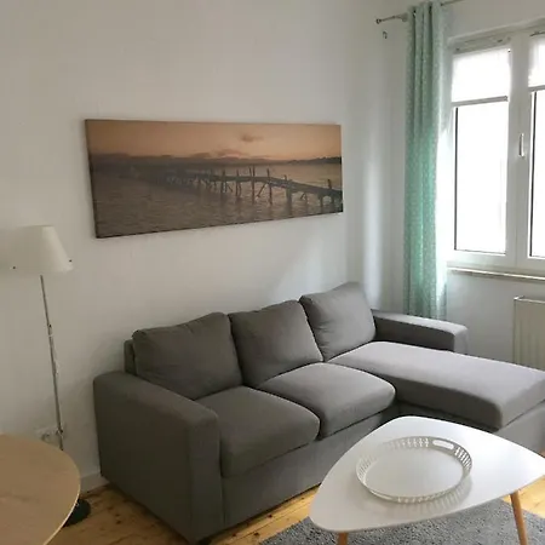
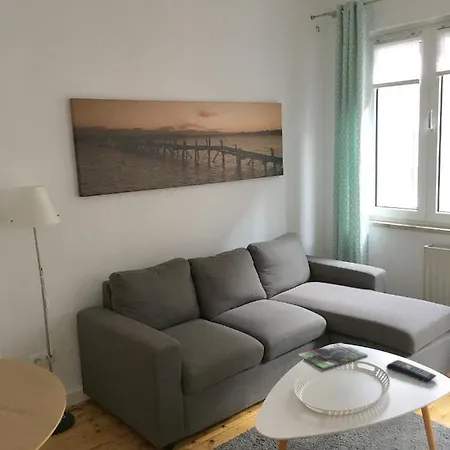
+ remote control [386,359,437,383]
+ magazine [297,342,368,370]
